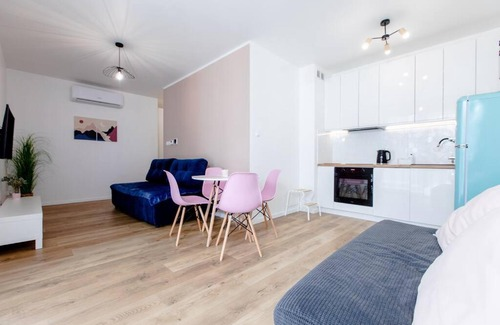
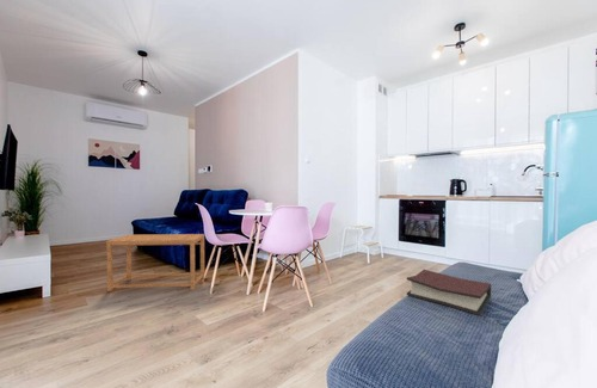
+ side table [105,233,205,292]
+ hardback book [406,269,492,316]
